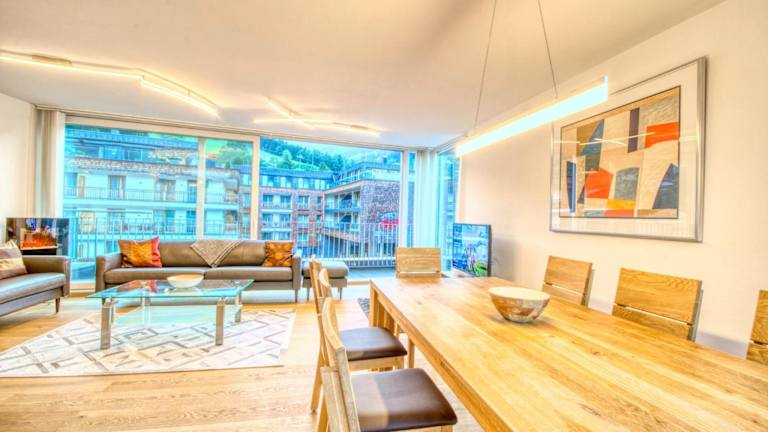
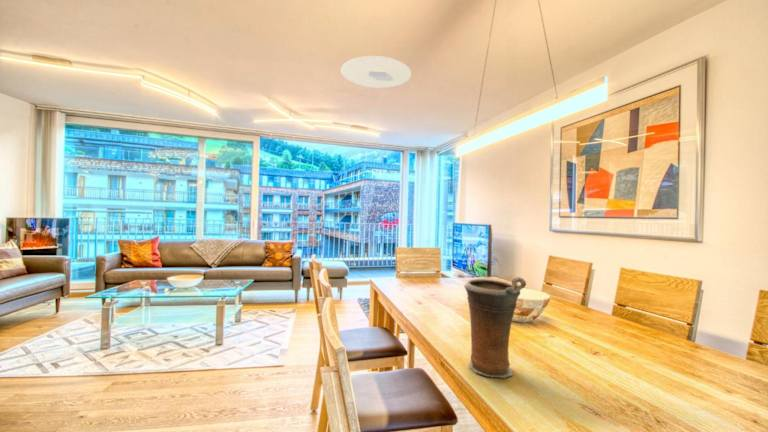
+ vase [463,276,527,379]
+ ceiling light [340,55,412,89]
